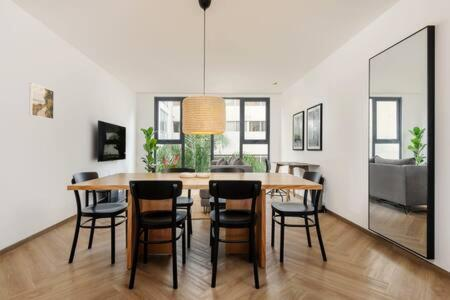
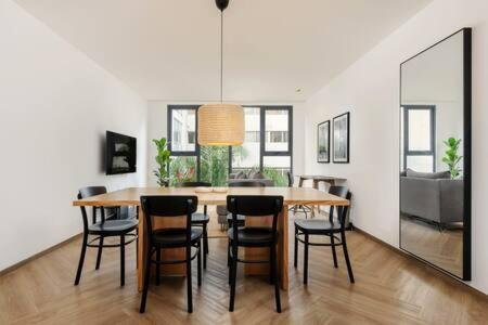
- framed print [29,82,55,120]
